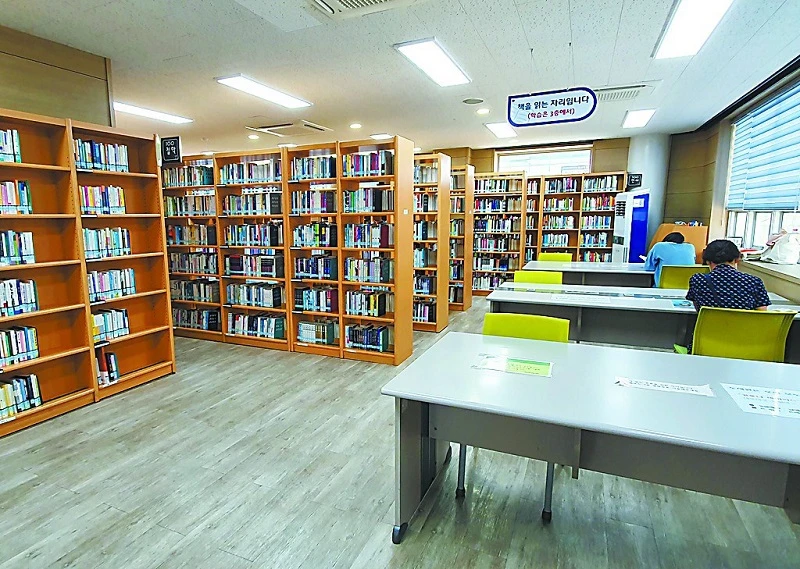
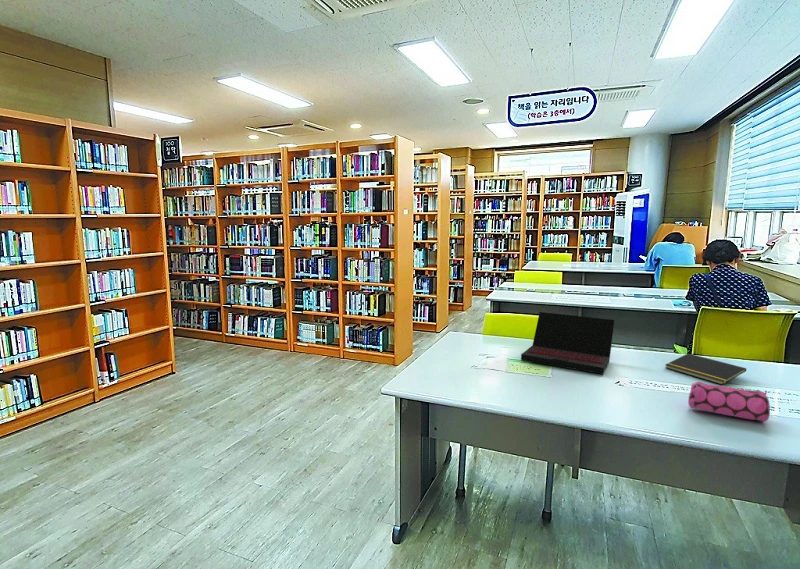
+ laptop [520,311,616,375]
+ notepad [664,352,747,386]
+ pencil case [687,381,771,423]
